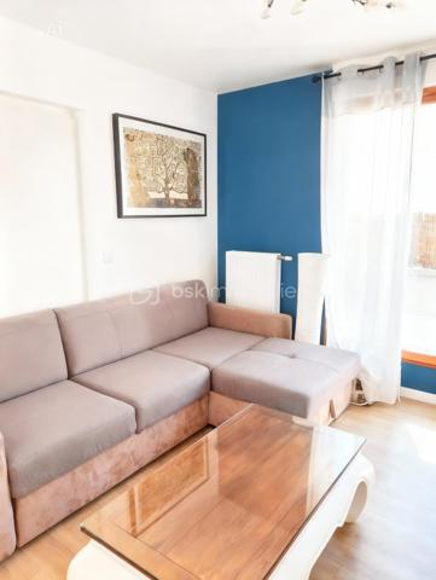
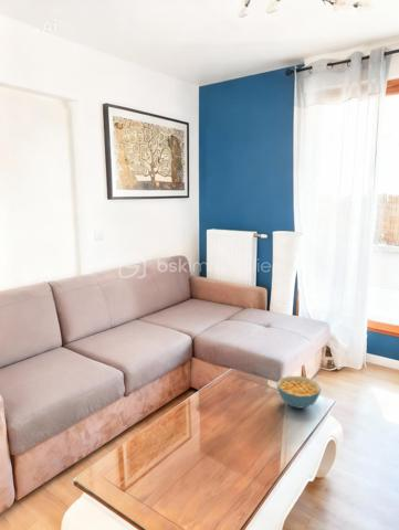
+ cereal bowl [276,375,322,410]
